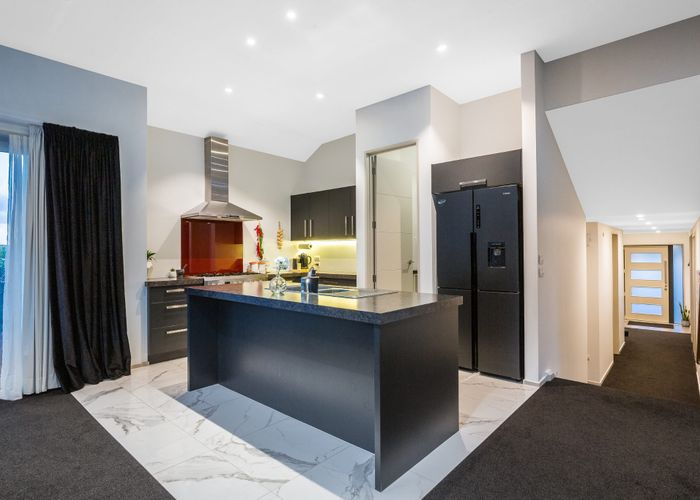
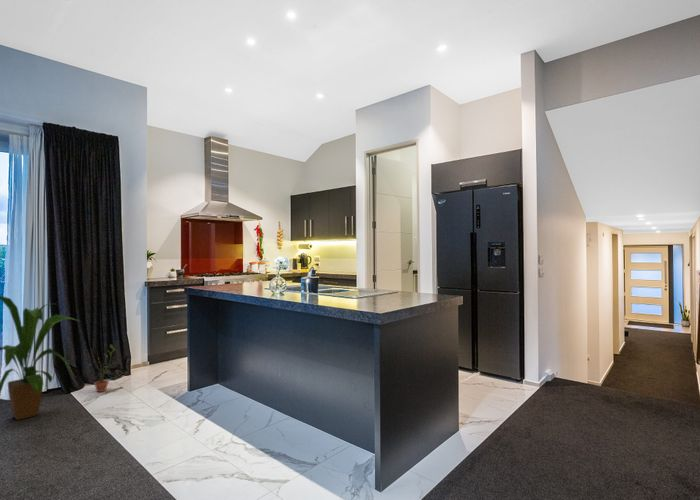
+ house plant [0,295,80,421]
+ potted plant [88,344,119,393]
